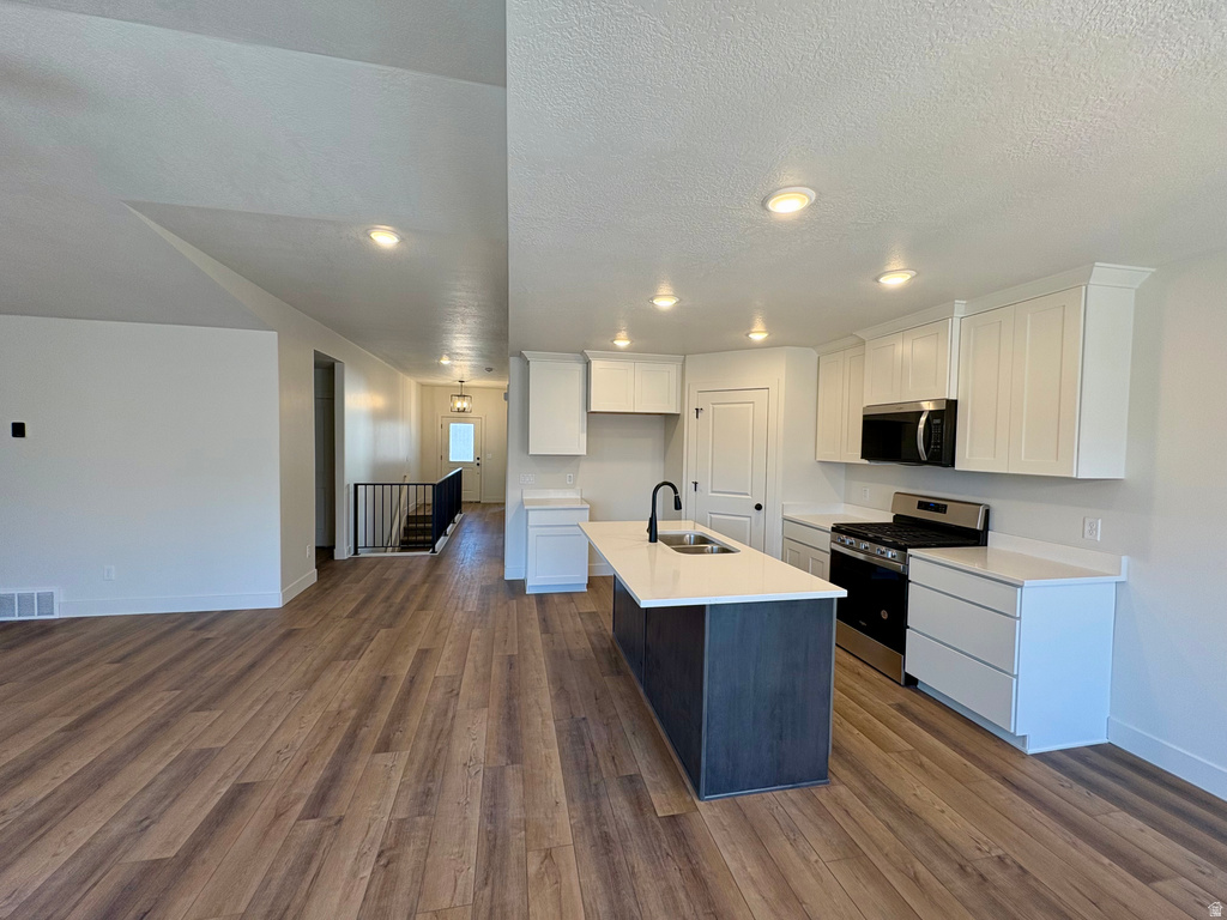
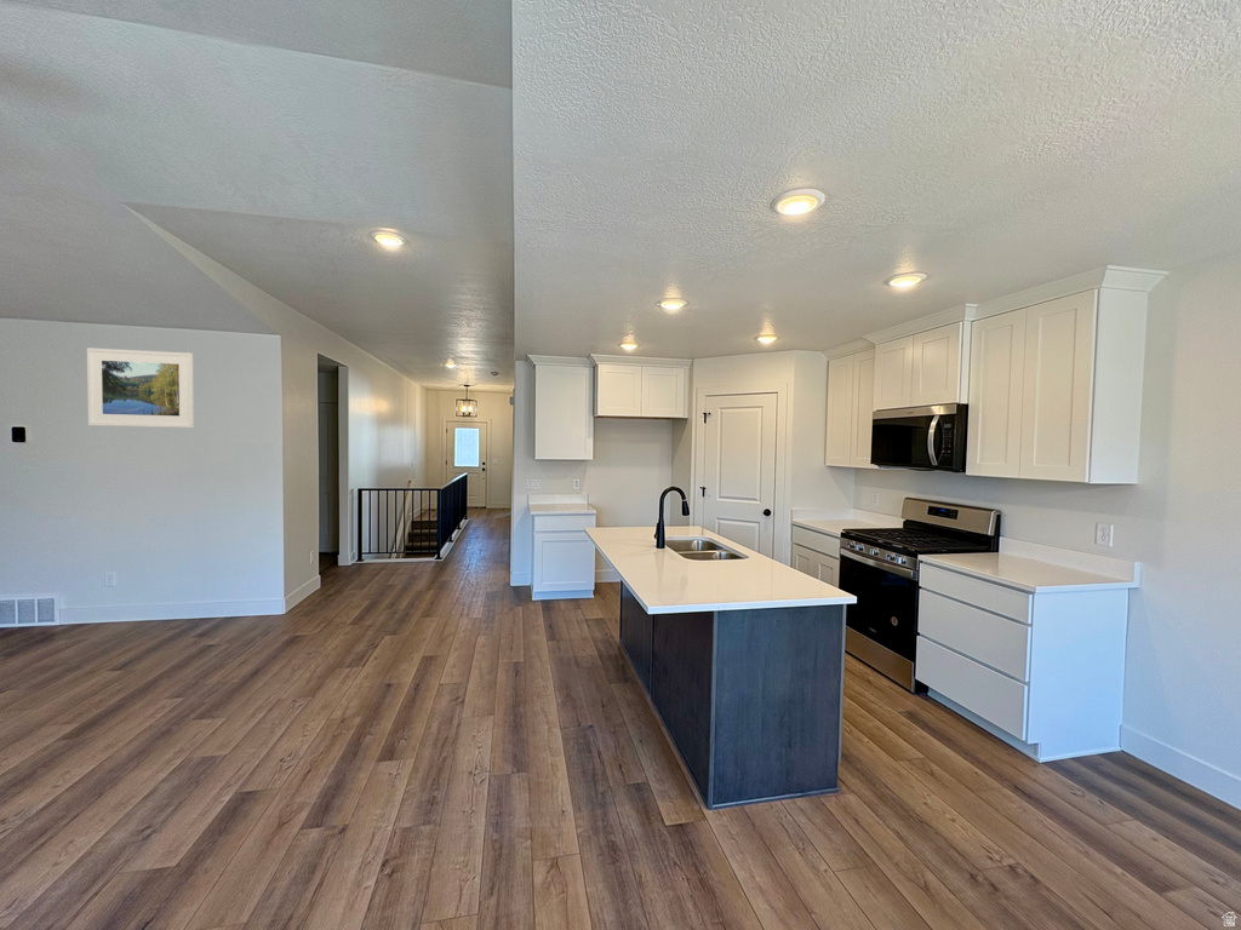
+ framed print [86,346,195,429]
